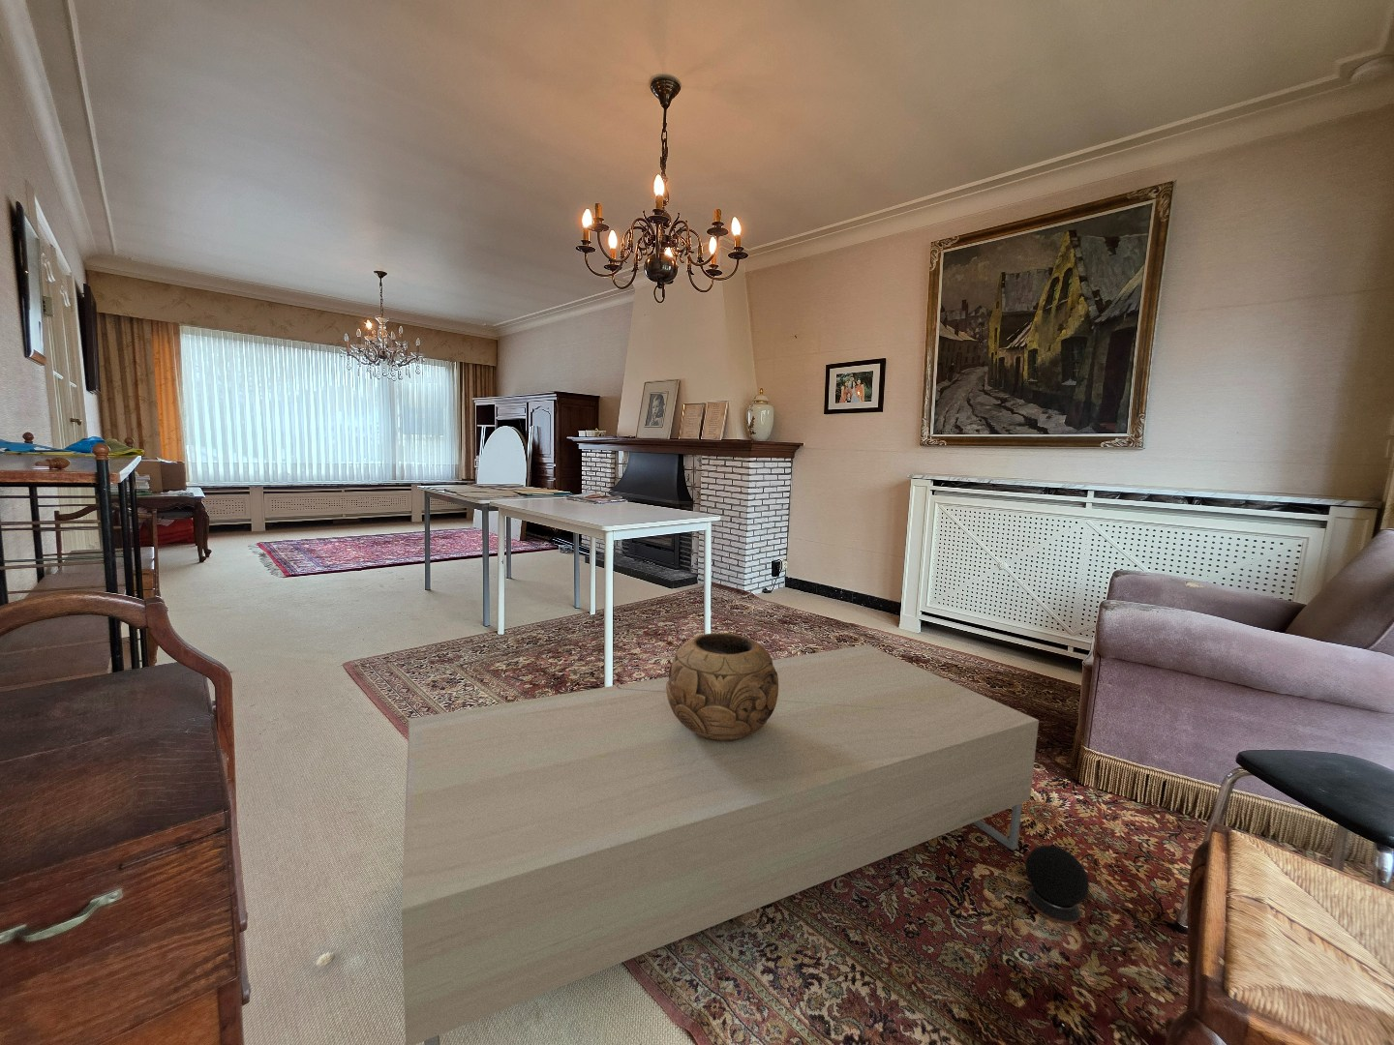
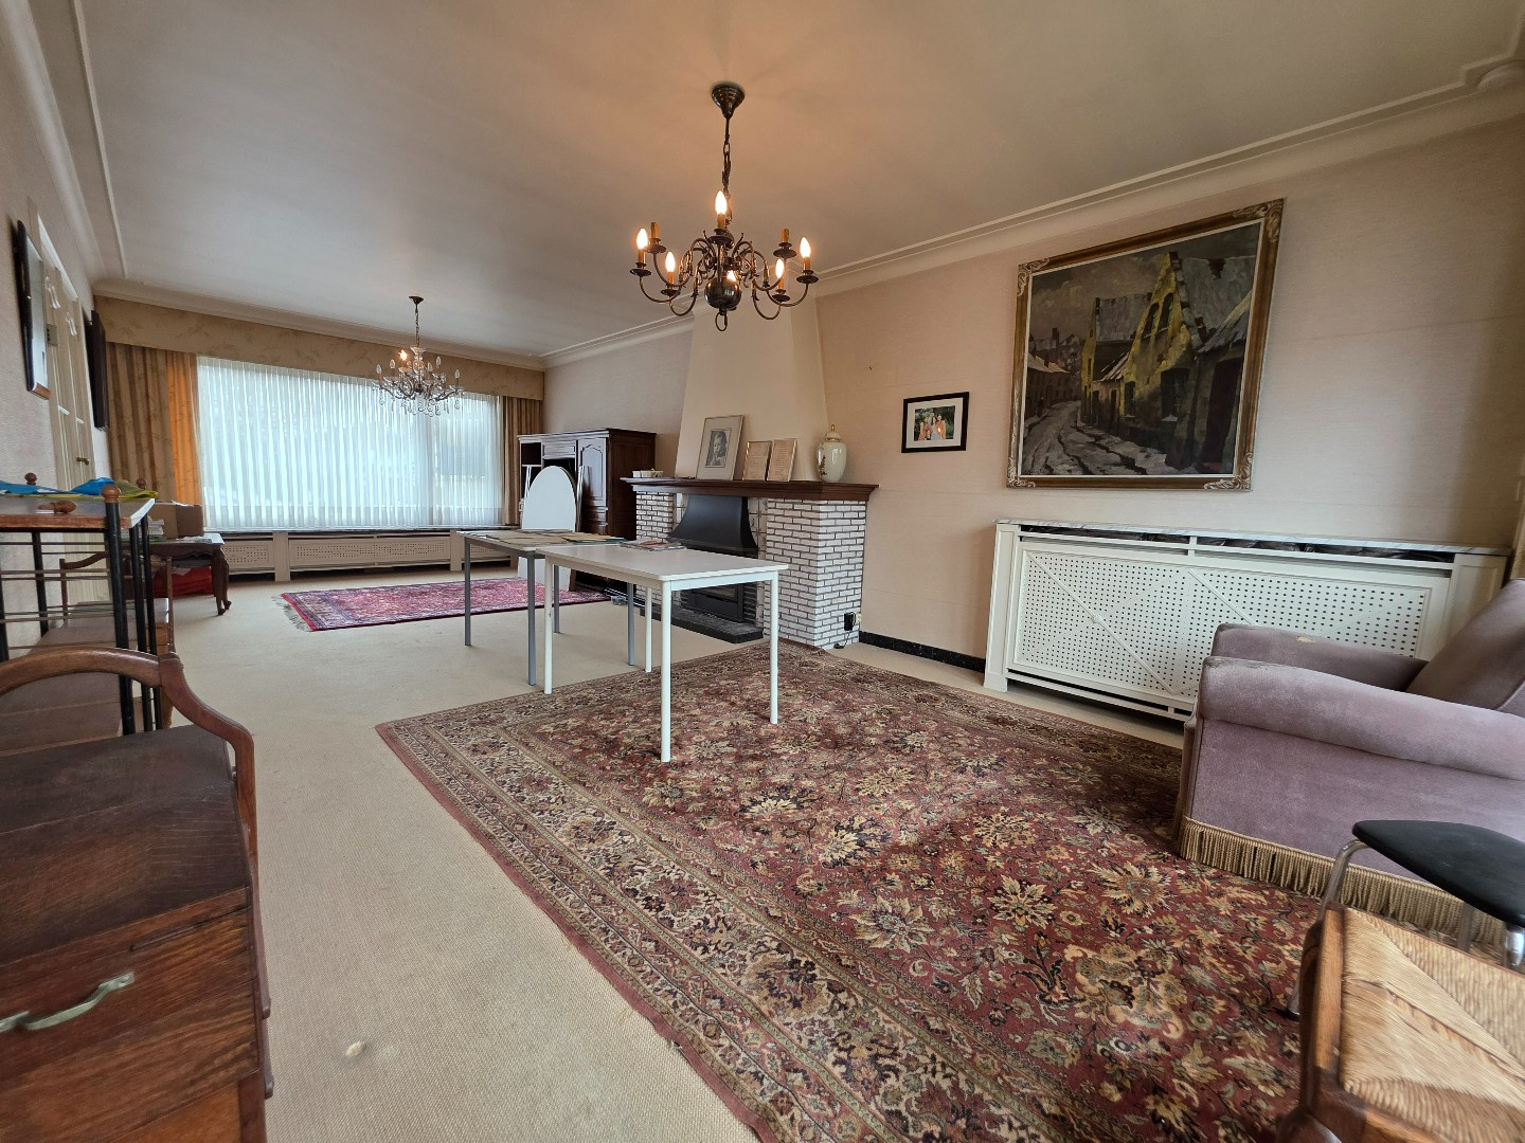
- speaker [1025,845,1089,925]
- coffee table [401,643,1039,1045]
- decorative bowl [666,632,778,742]
